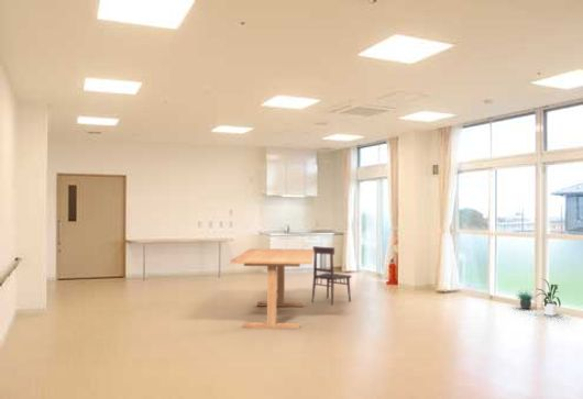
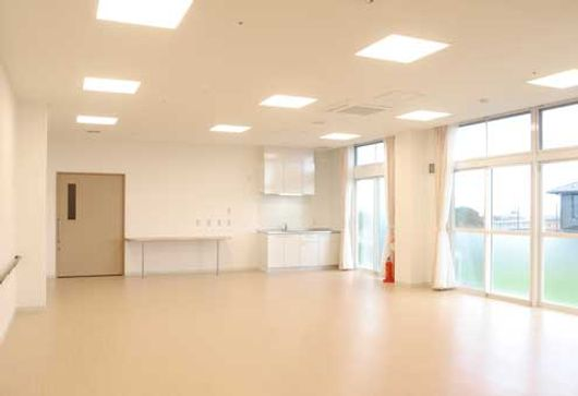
- house plant [529,277,562,317]
- dining chair [311,245,352,307]
- dining table [229,247,315,330]
- potted plant [515,286,535,310]
